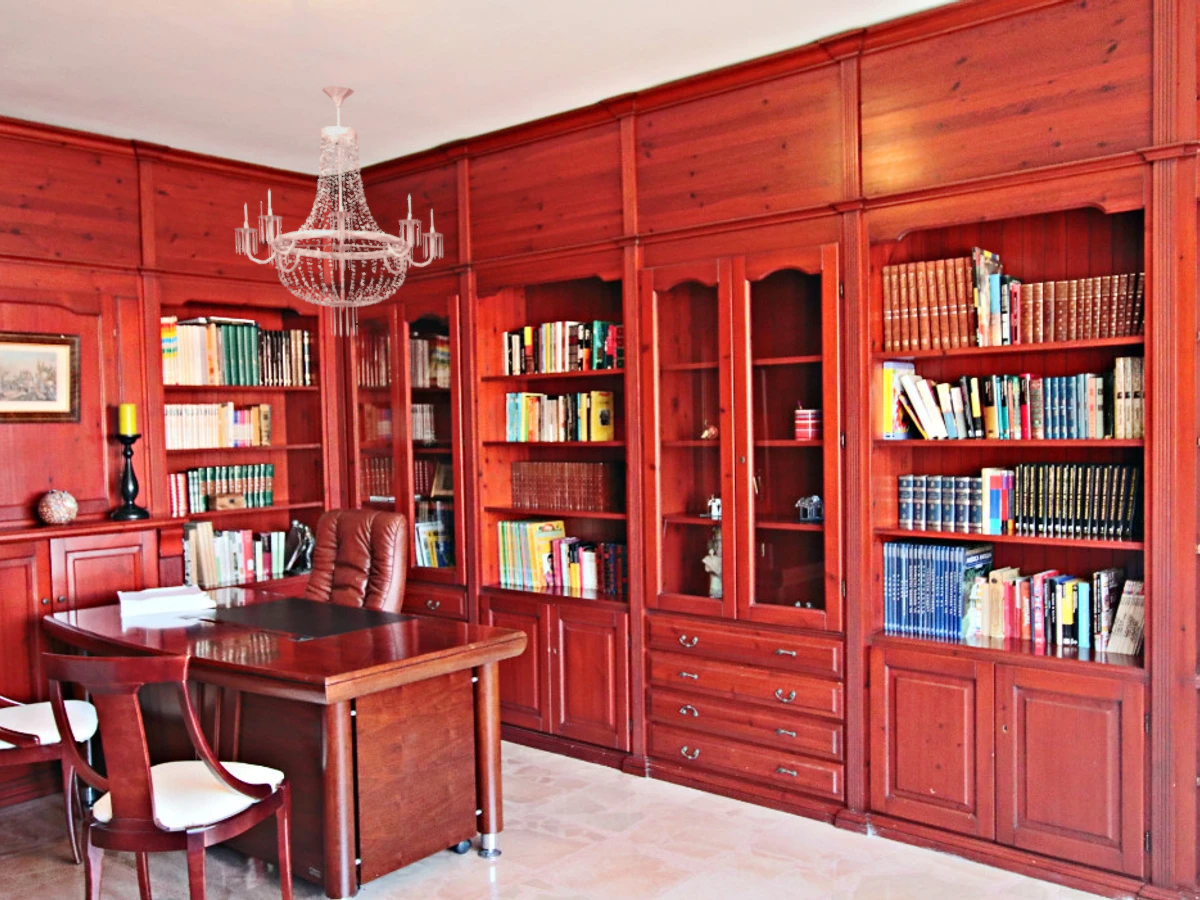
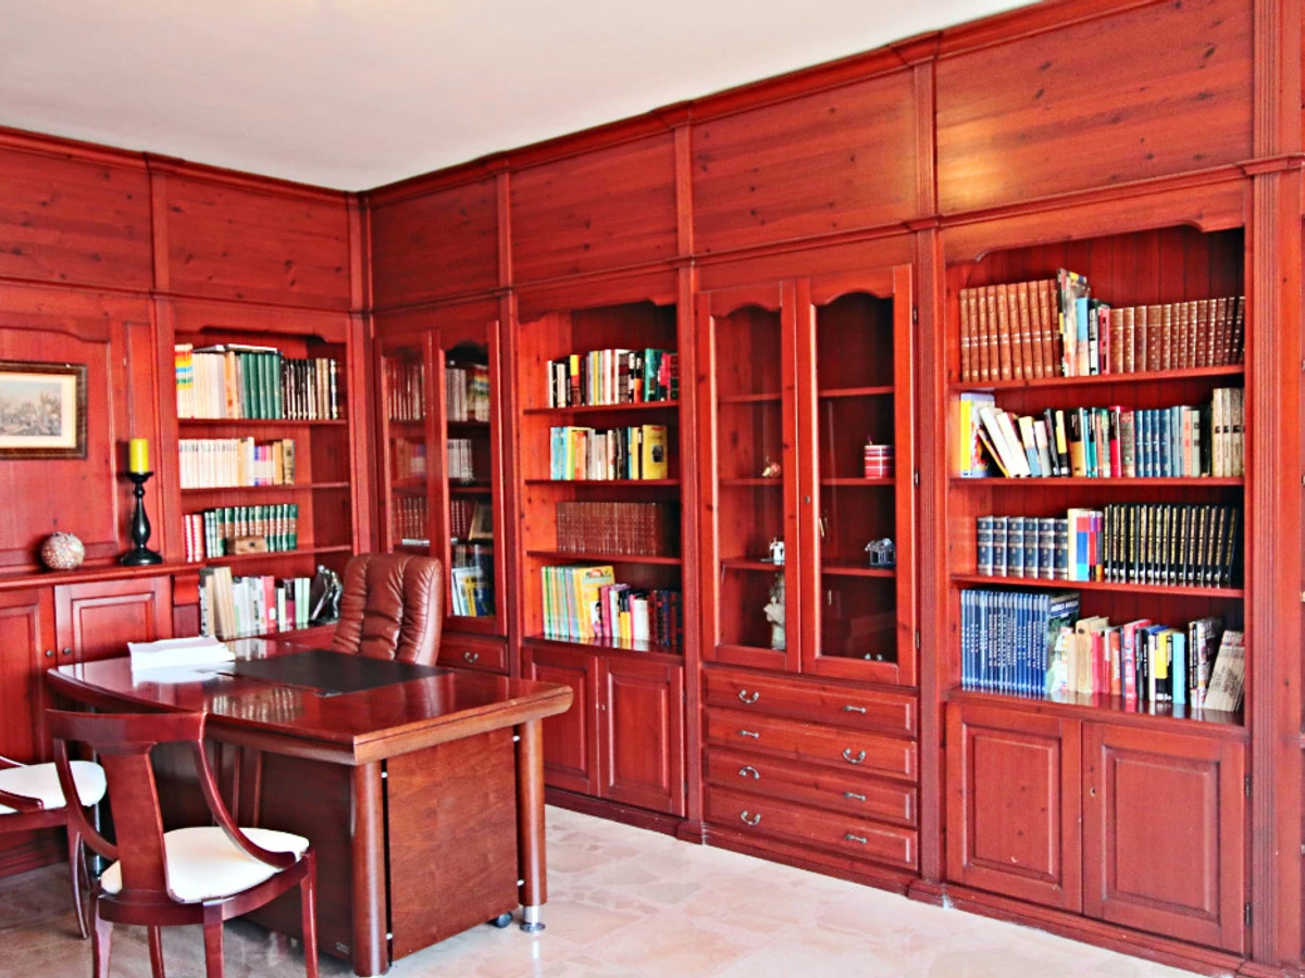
- chandelier [234,85,444,337]
